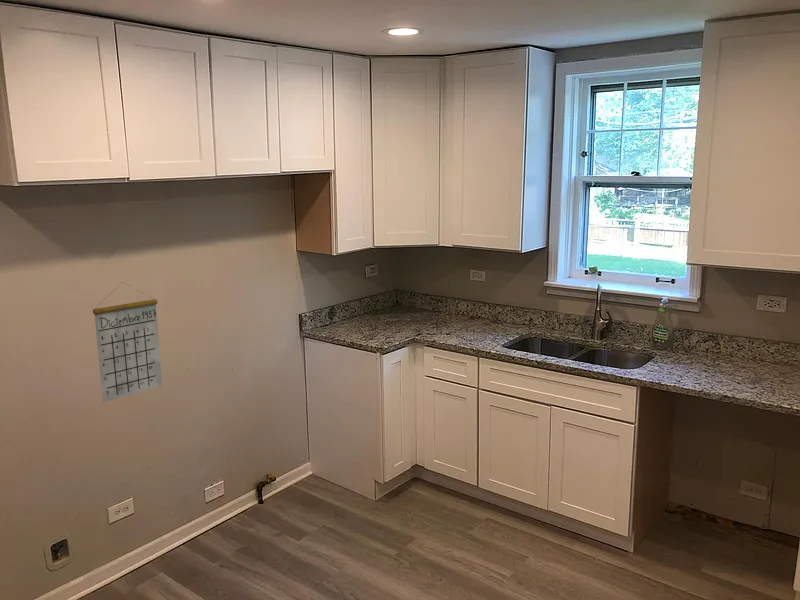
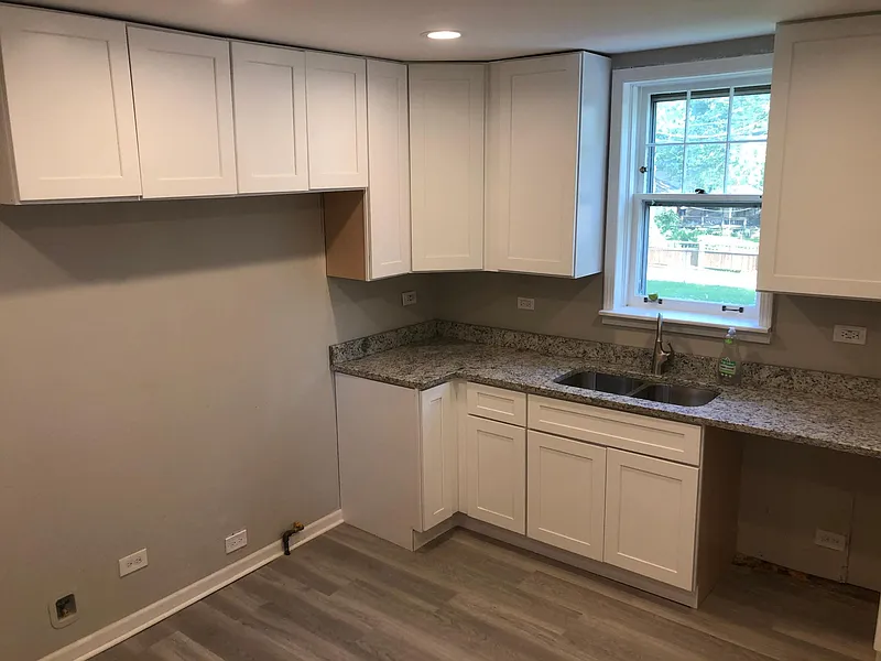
- calendar [92,281,163,404]
